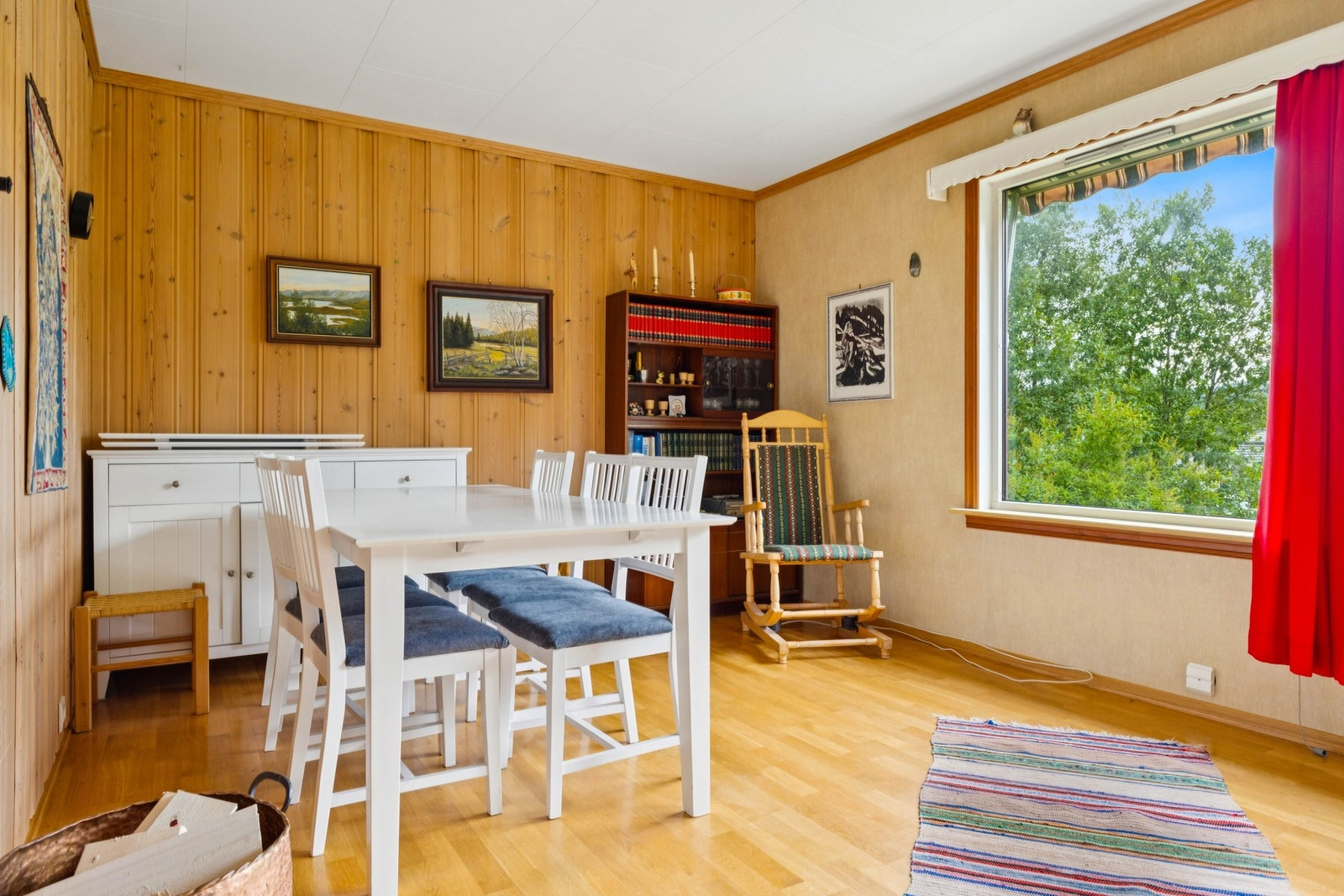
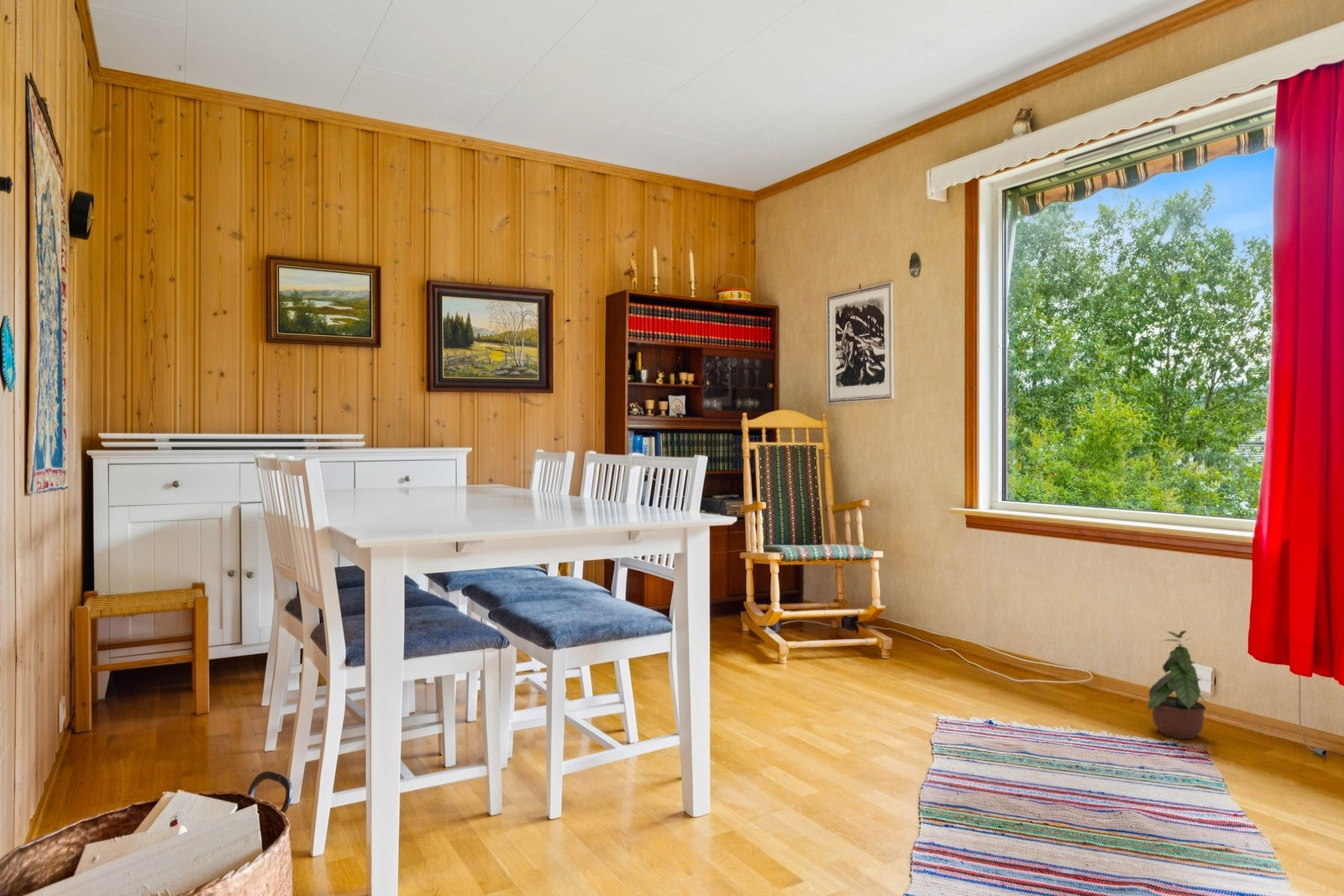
+ potted plant [1147,630,1211,740]
